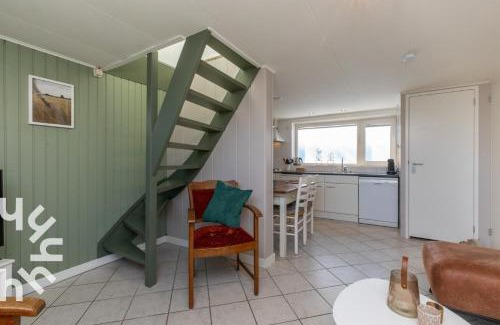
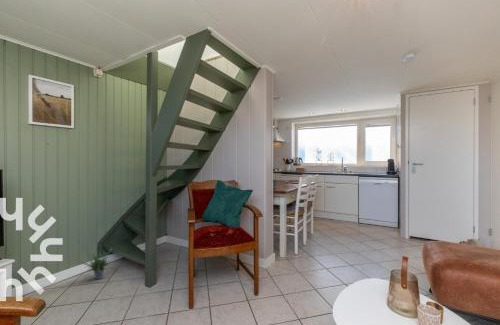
+ potted plant [79,247,119,280]
